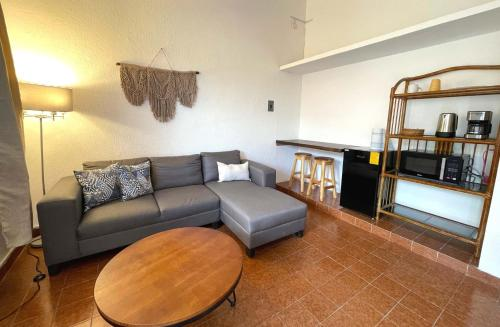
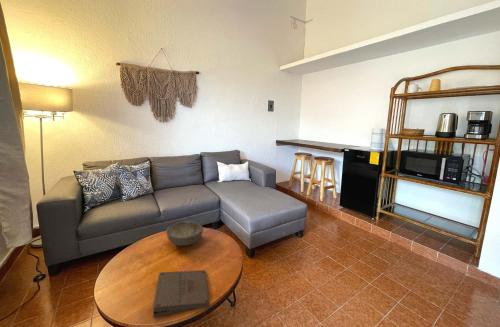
+ bowl [165,220,204,247]
+ pizza box [151,269,211,319]
